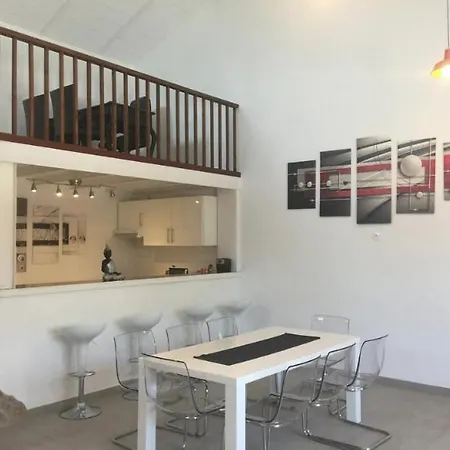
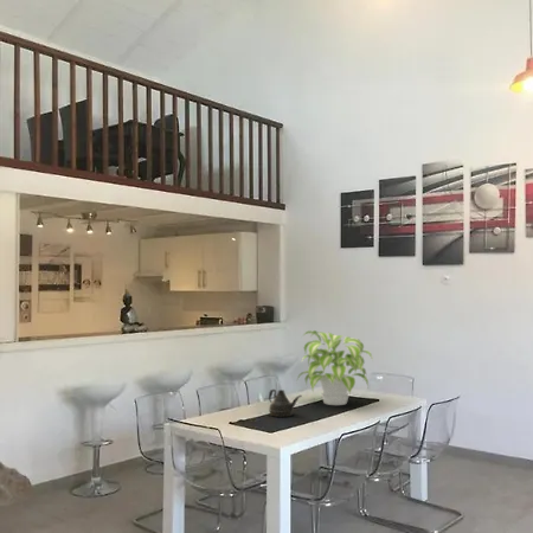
+ plant [295,329,374,406]
+ teapot [268,388,303,418]
